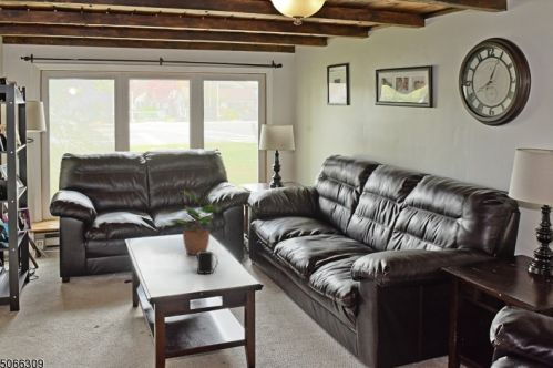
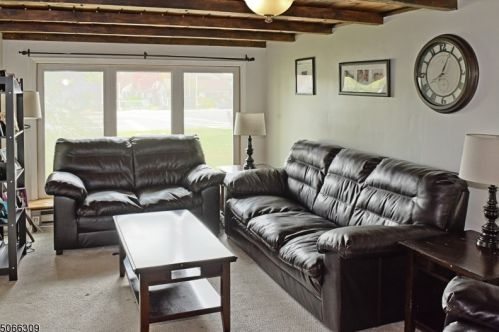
- mug [196,251,219,275]
- potted plant [170,190,223,256]
